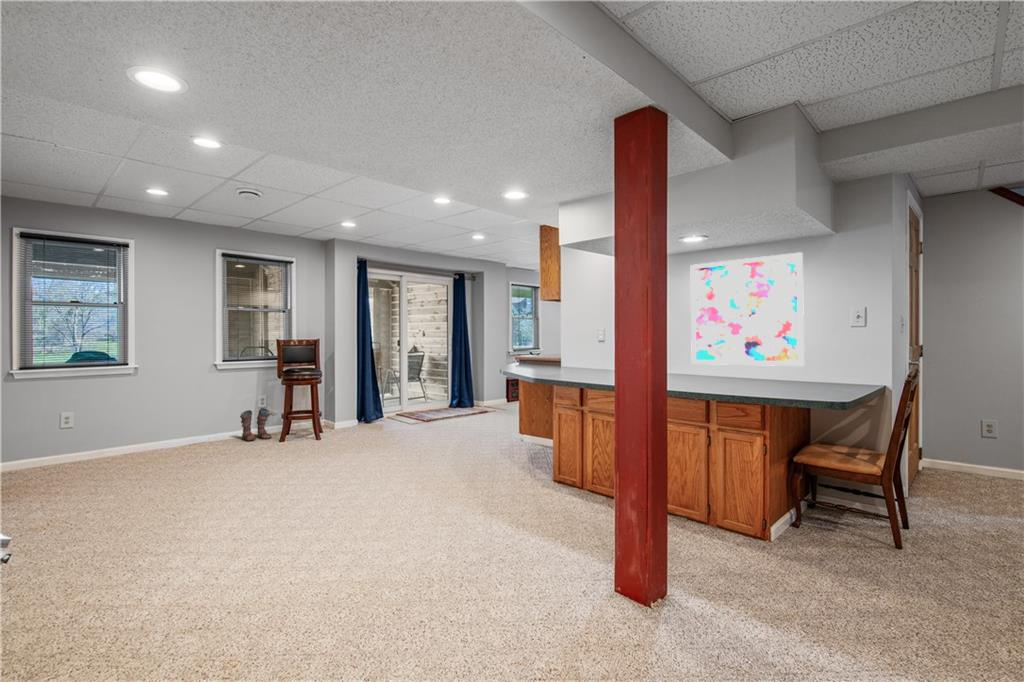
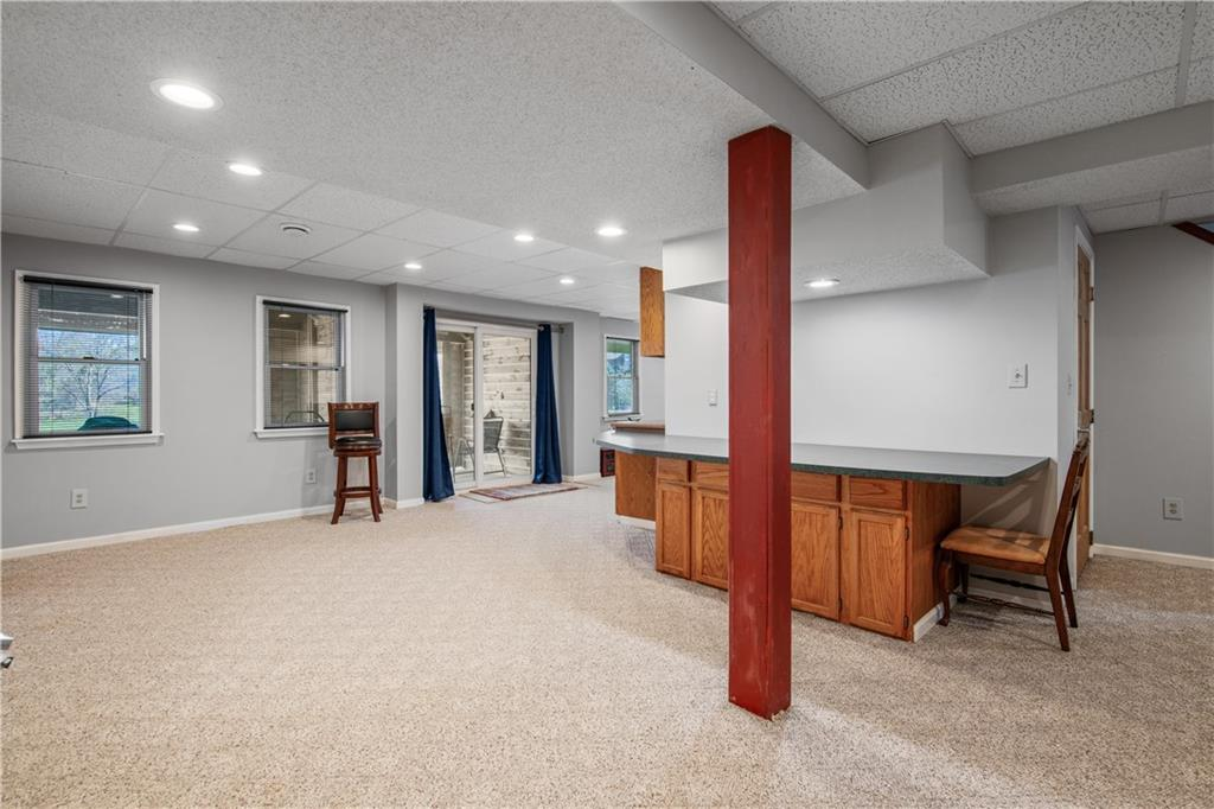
- wall art [690,251,805,367]
- boots [239,407,278,442]
